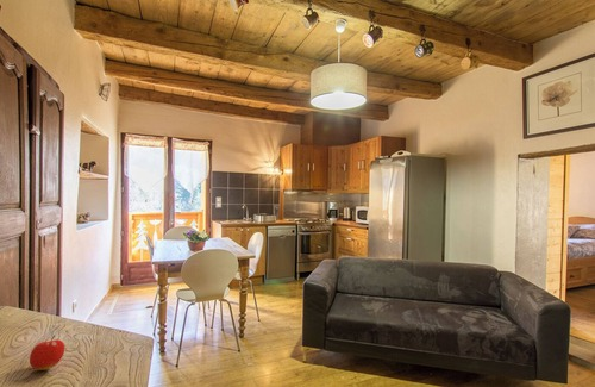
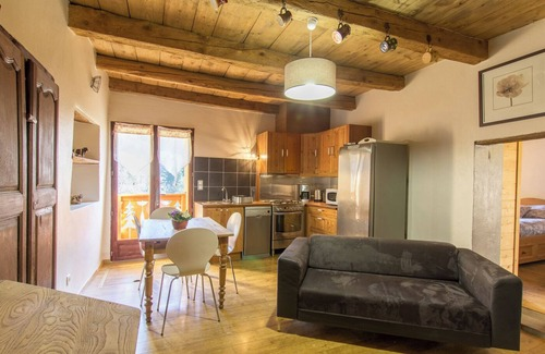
- fruit [29,335,67,372]
